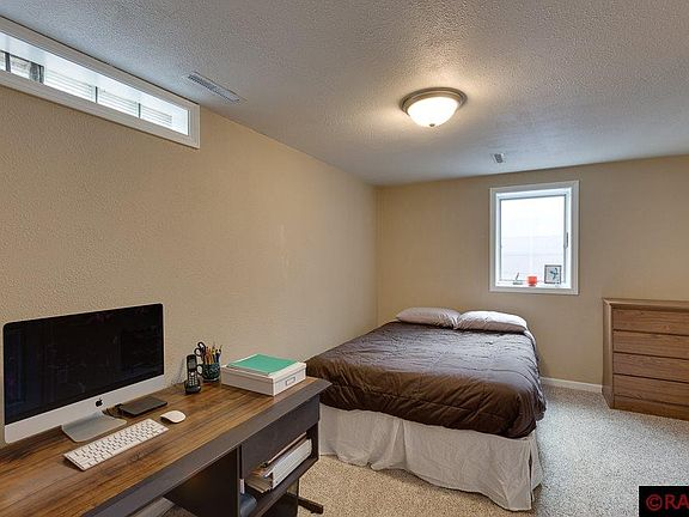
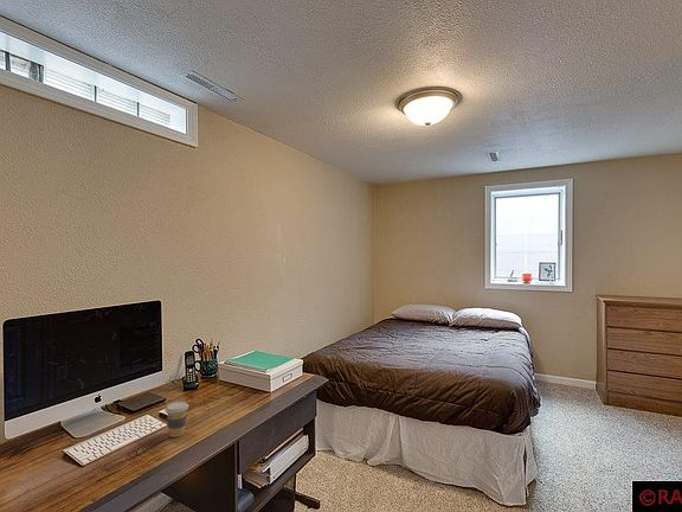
+ coffee cup [163,401,189,439]
